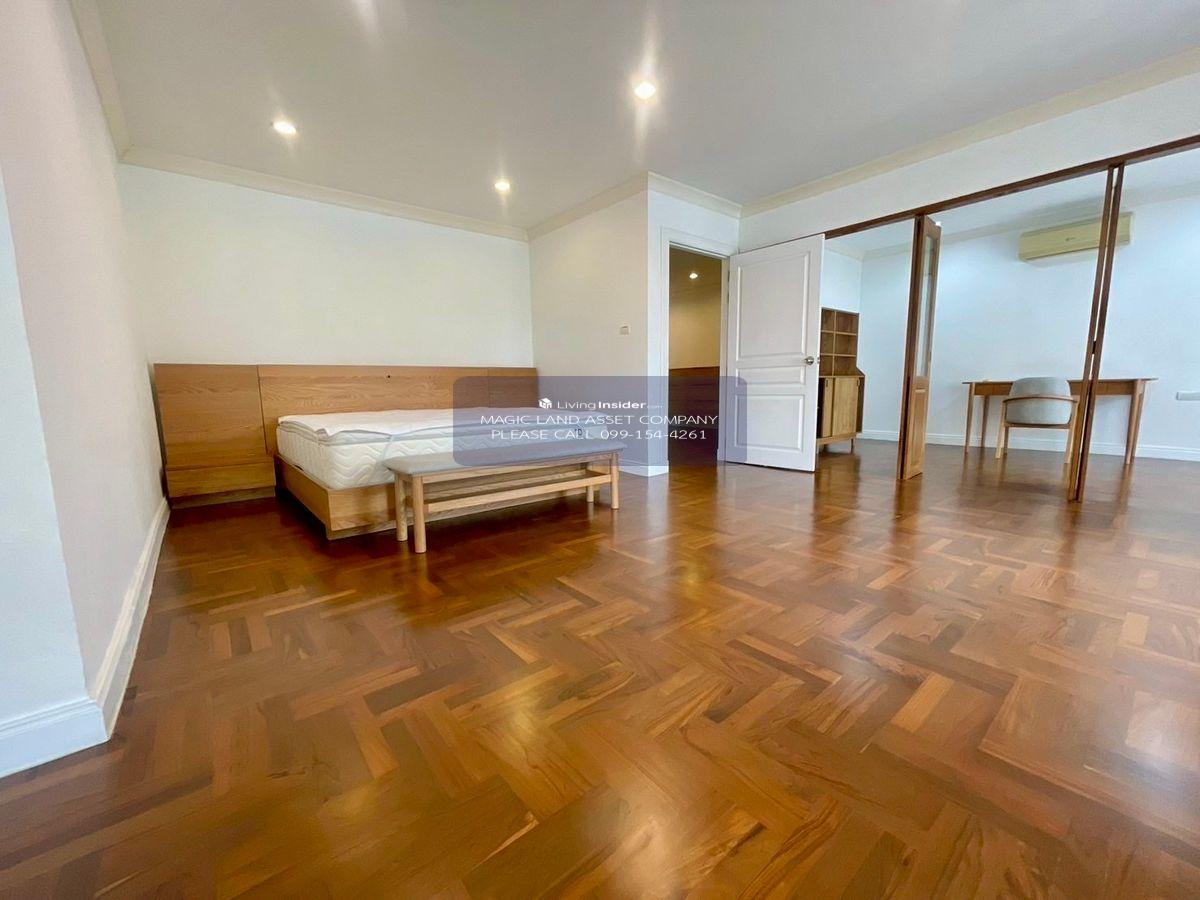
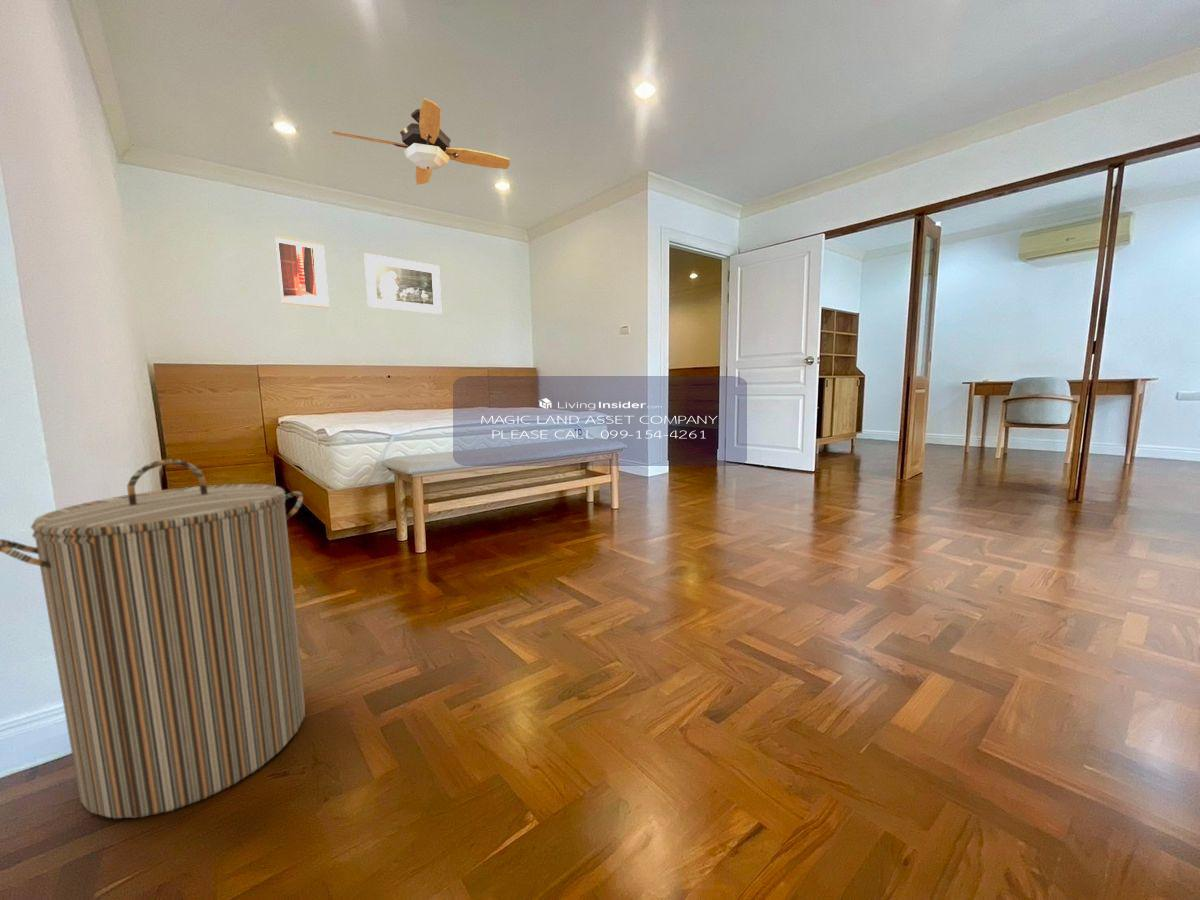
+ ceiling fan [330,97,511,186]
+ wall art [274,235,330,309]
+ laundry hamper [0,458,306,819]
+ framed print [363,252,443,315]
